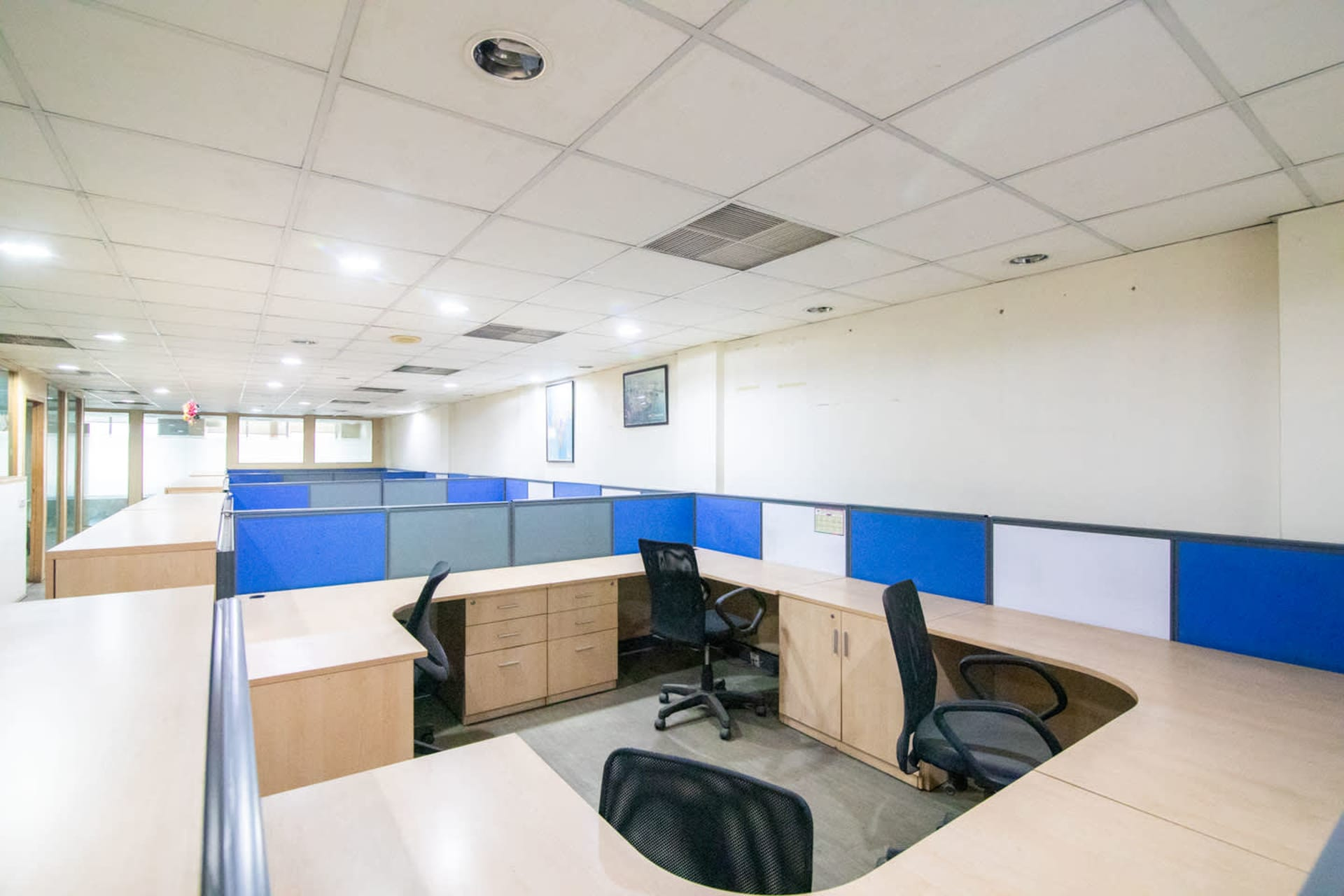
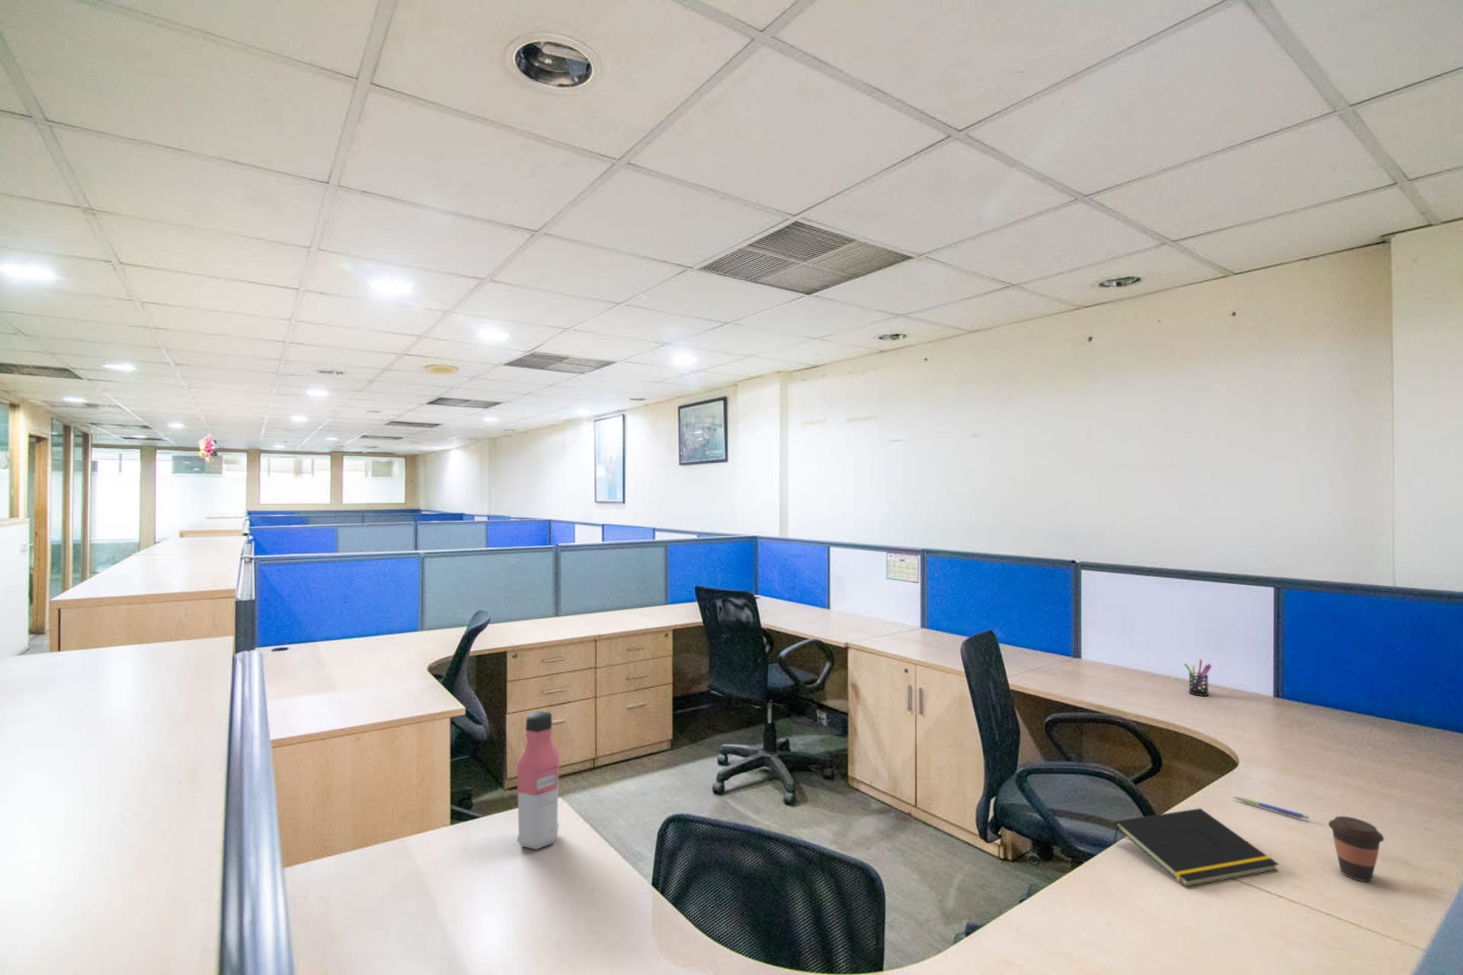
+ water bottle [517,711,560,850]
+ pen holder [1183,658,1213,696]
+ pen [1232,795,1310,820]
+ coffee cup [1327,816,1385,883]
+ notepad [1112,807,1279,888]
